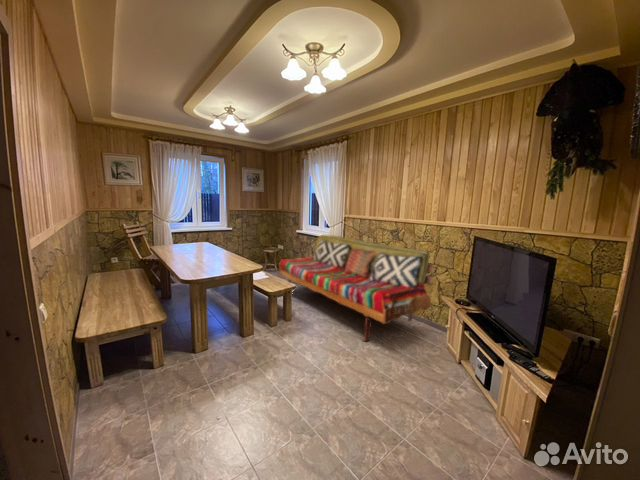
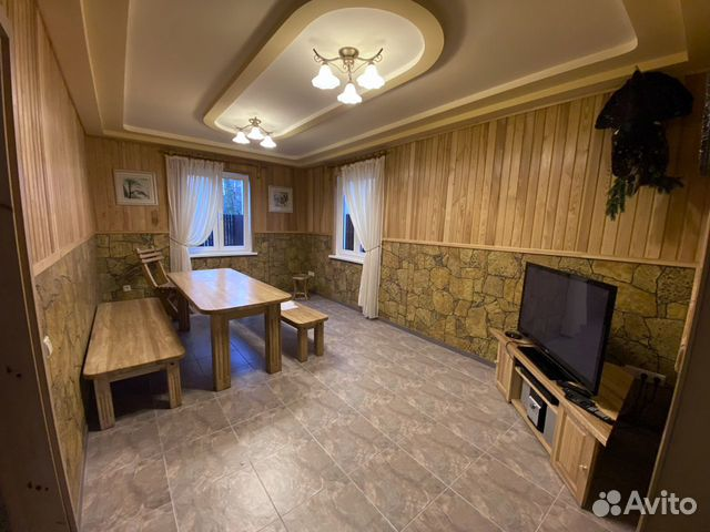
- sofa [278,234,435,342]
